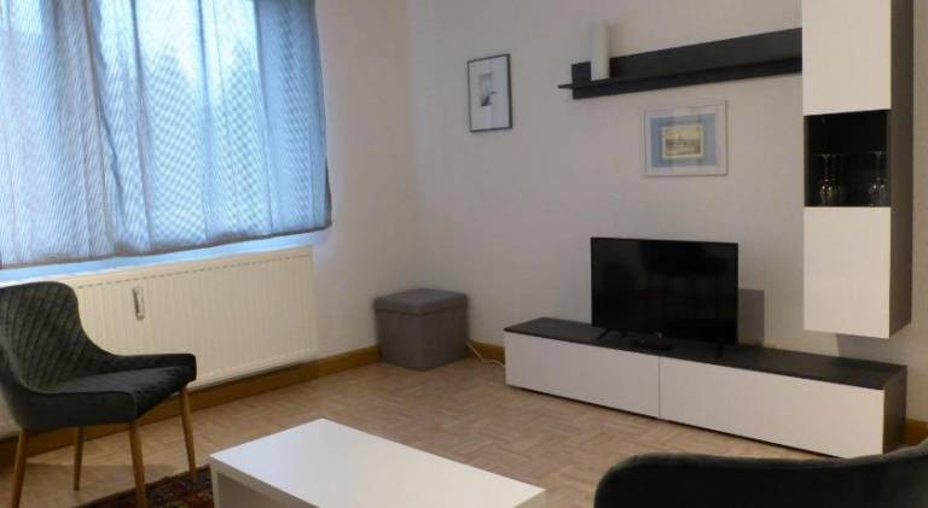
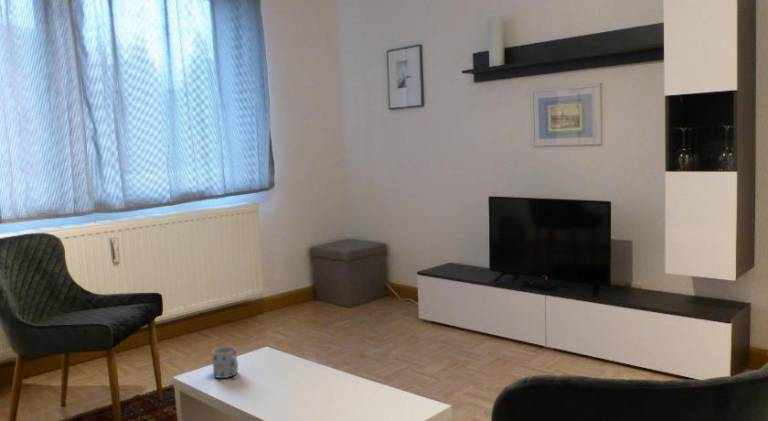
+ mug [211,345,239,379]
